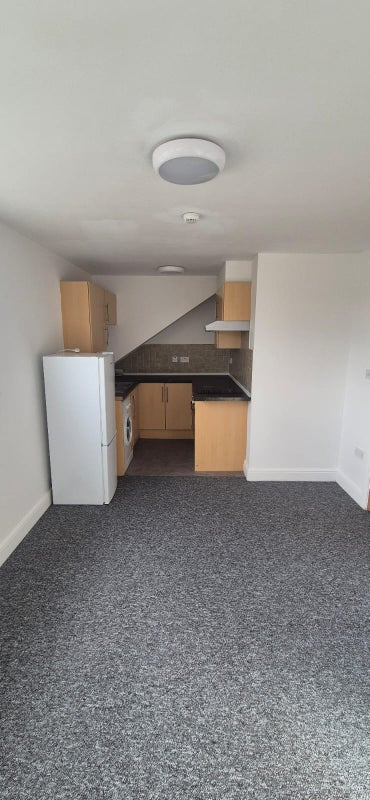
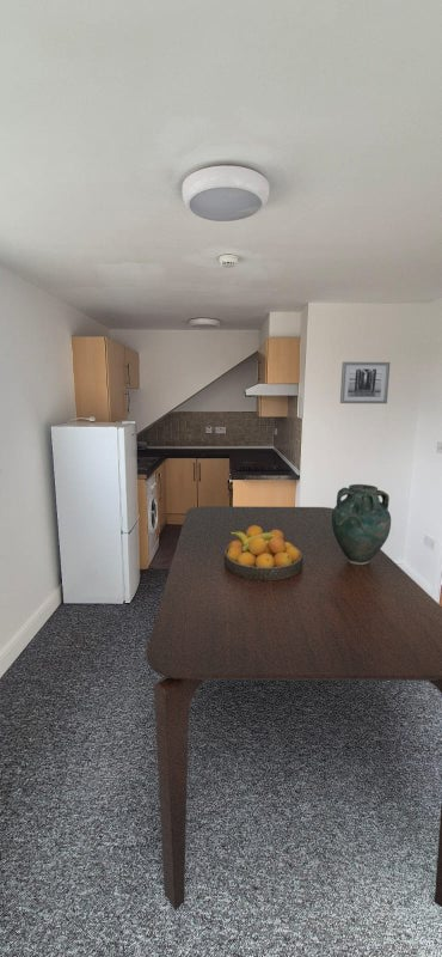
+ dining table [146,505,442,910]
+ fruit bowl [223,525,303,580]
+ vase [332,483,392,565]
+ wall art [339,361,392,404]
